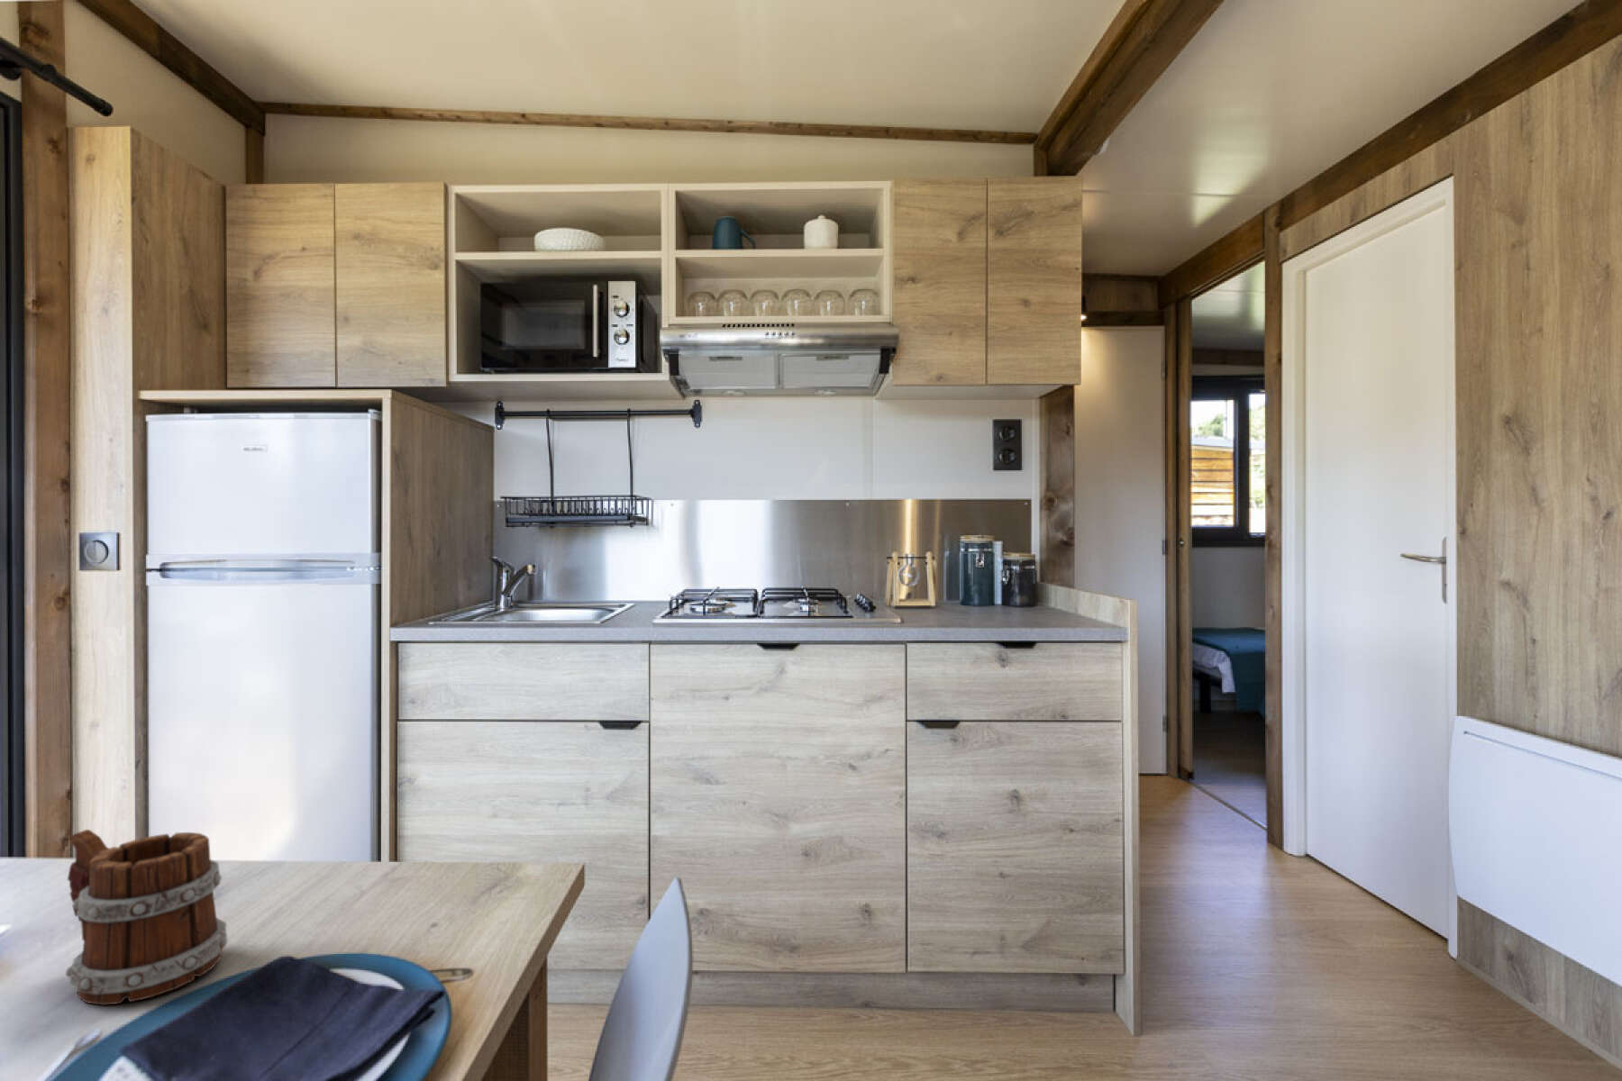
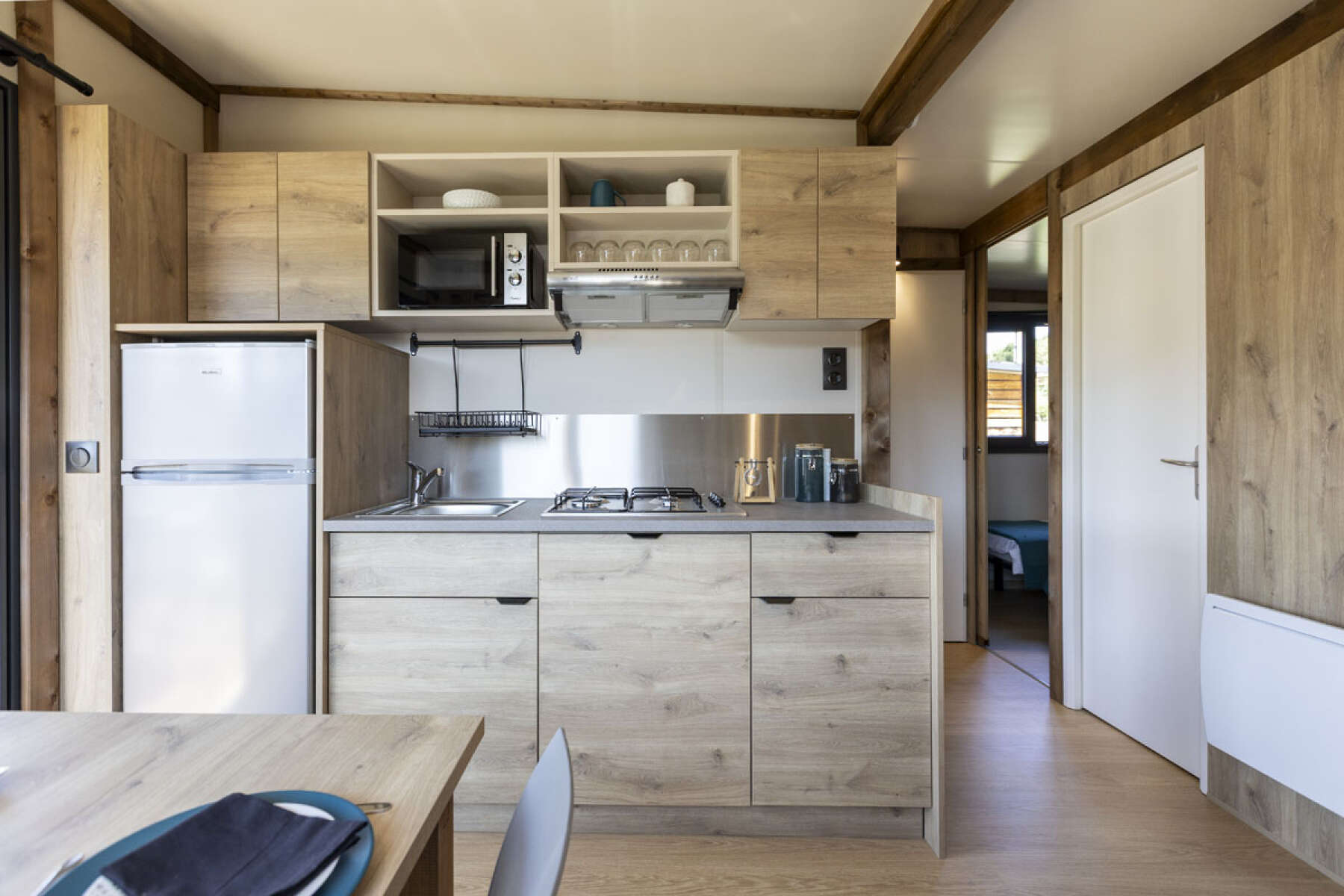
- mug [65,829,229,1006]
